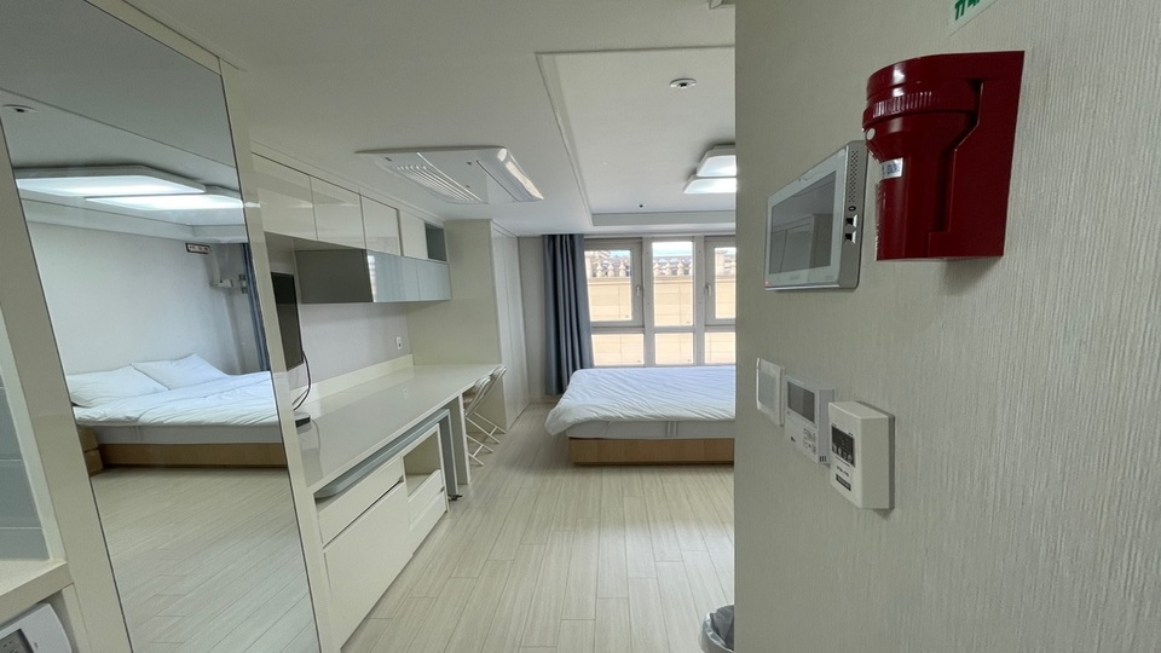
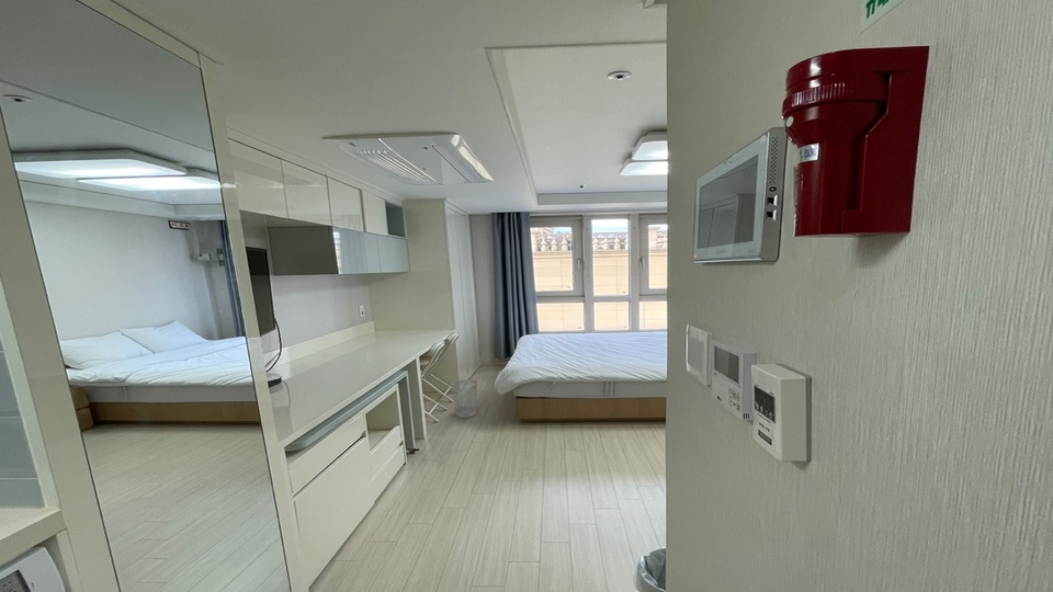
+ wastebasket [451,378,478,419]
